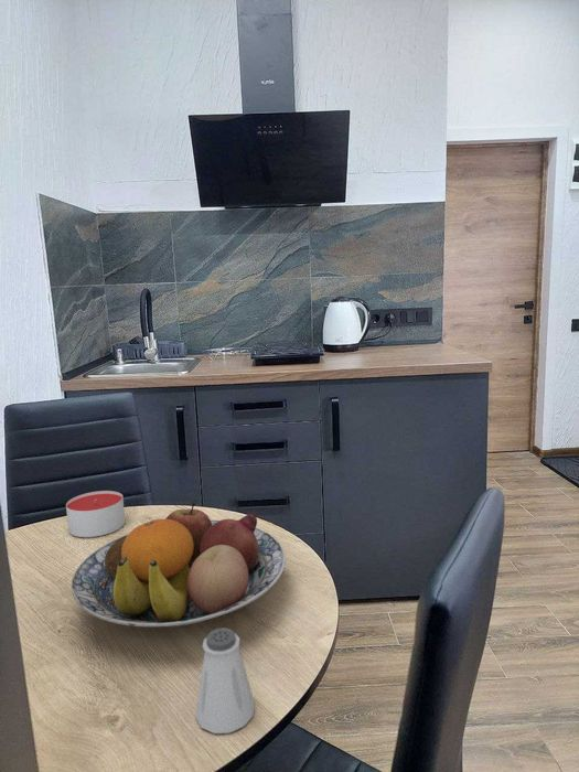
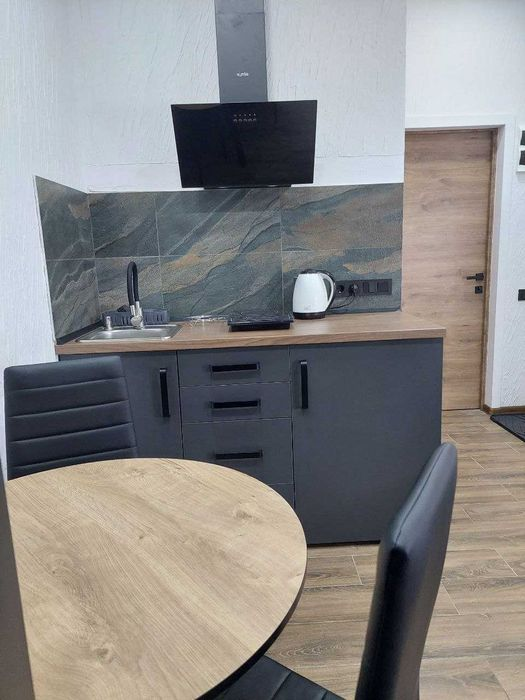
- fruit bowl [71,501,287,628]
- candle [65,490,126,538]
- saltshaker [194,626,256,735]
